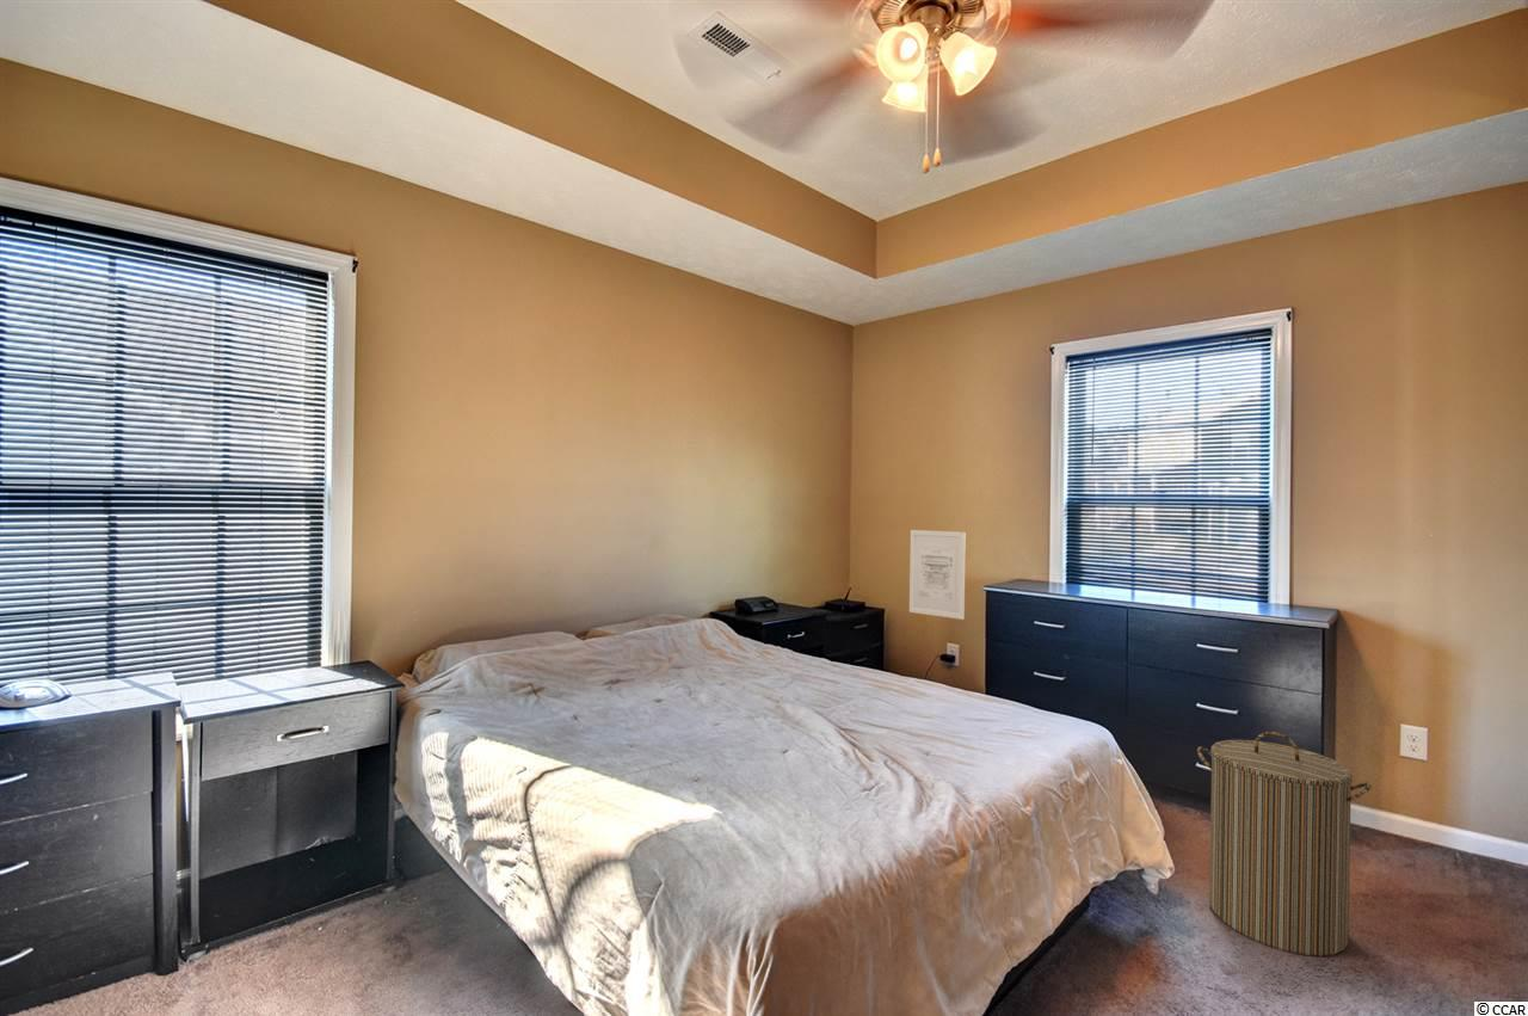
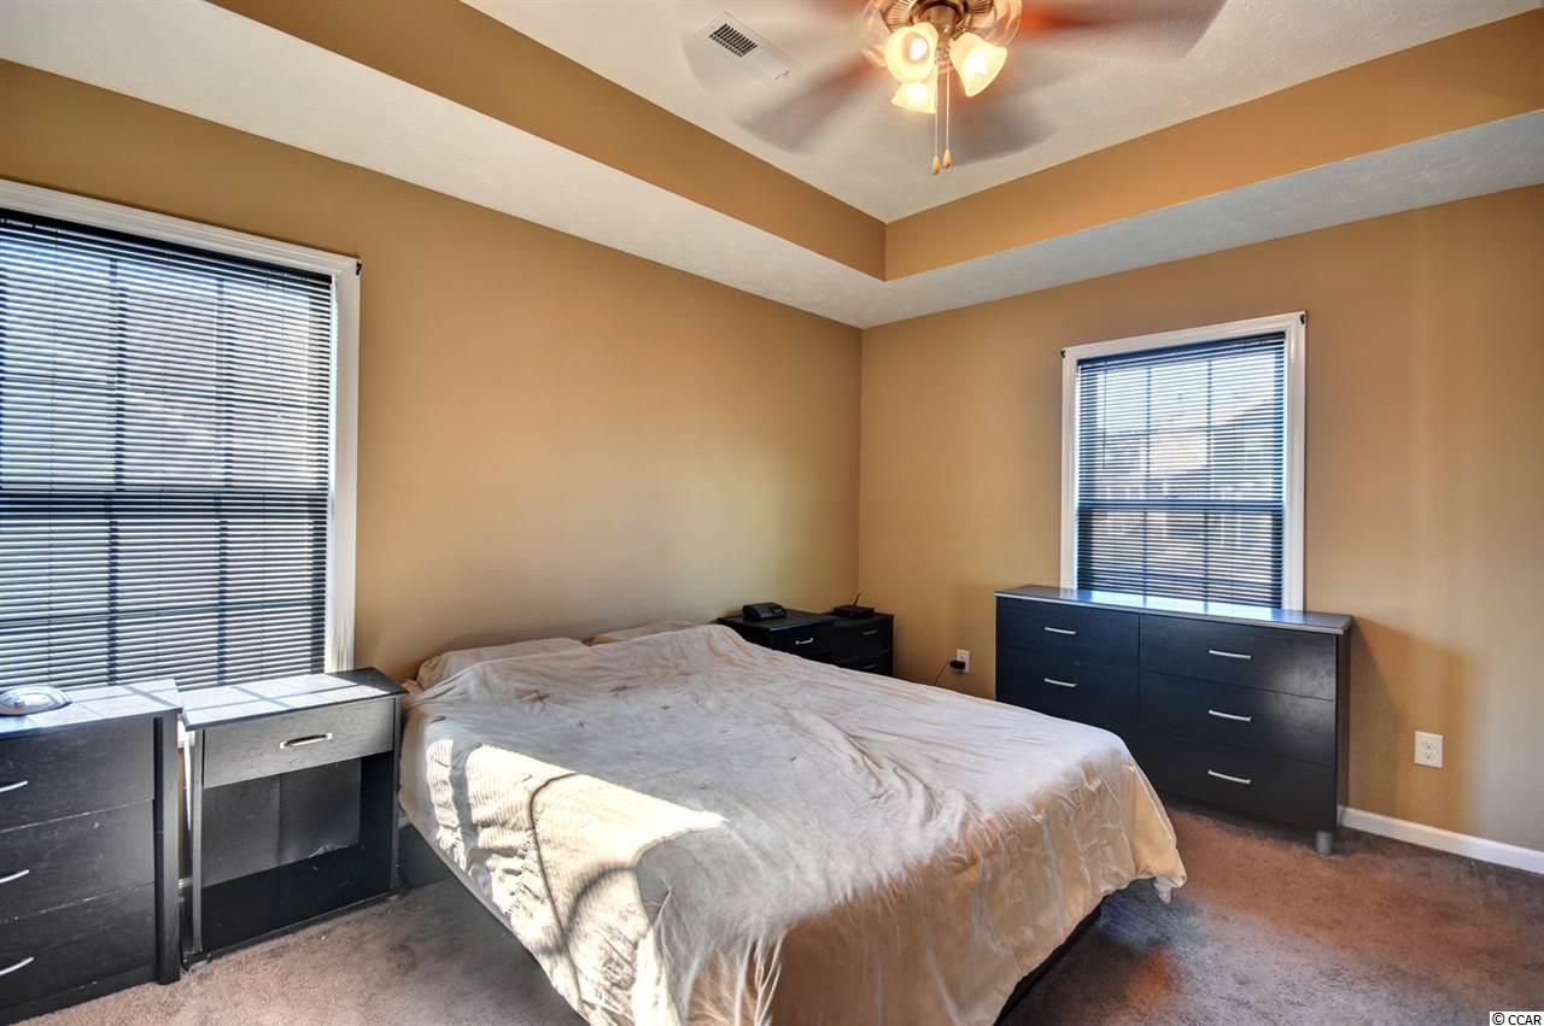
- laundry hamper [1196,731,1373,957]
- wall art [908,529,967,621]
